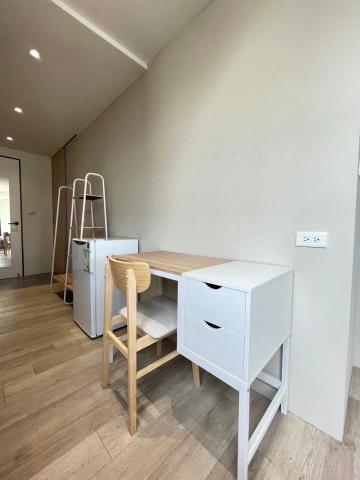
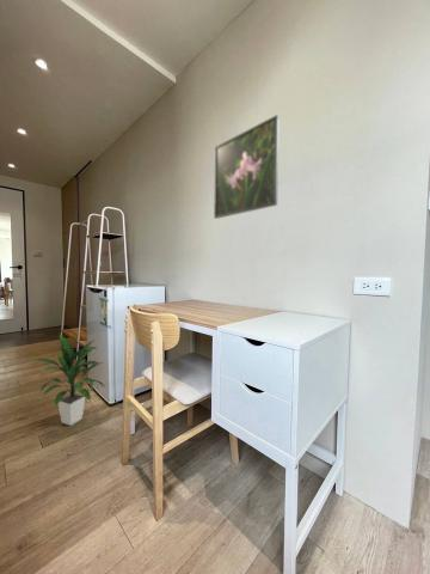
+ indoor plant [30,334,105,427]
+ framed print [213,114,281,220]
